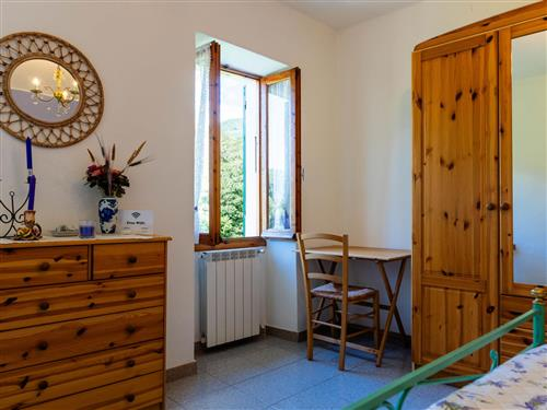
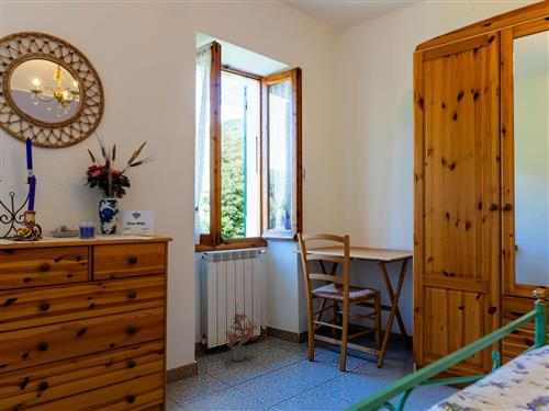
+ potted plant [224,302,260,362]
